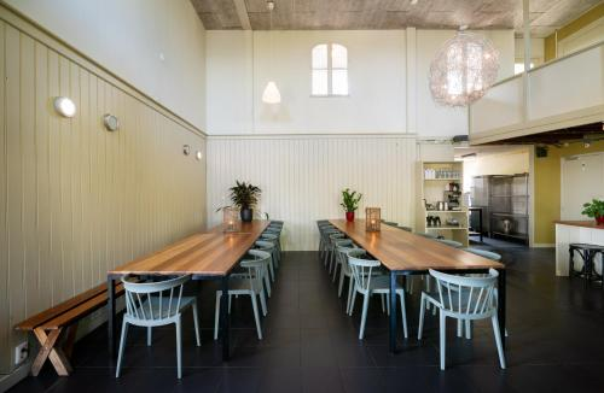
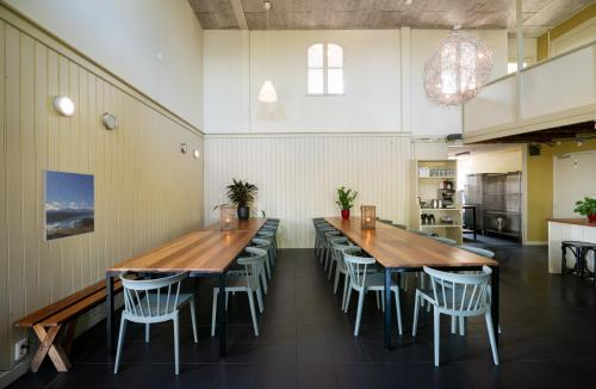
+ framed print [41,168,95,242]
